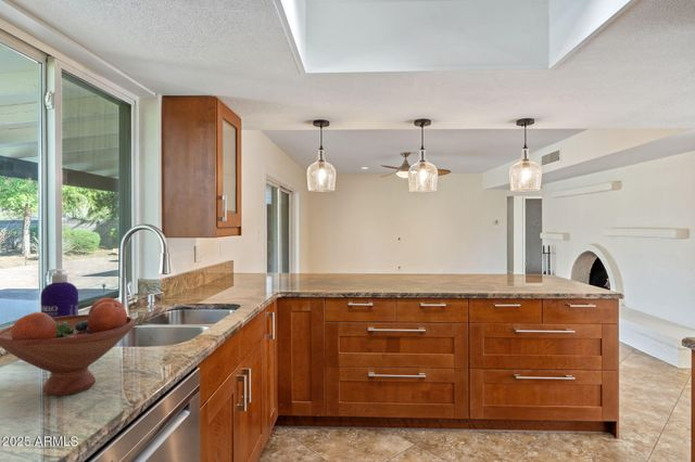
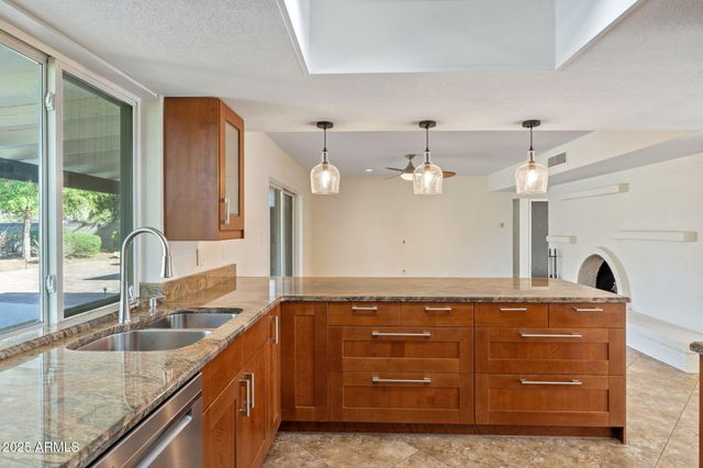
- fruit bowl [0,297,137,397]
- spray bottle [39,268,79,318]
